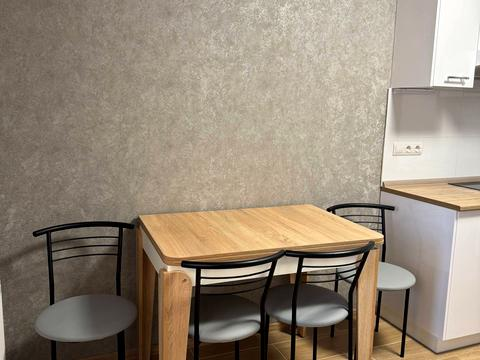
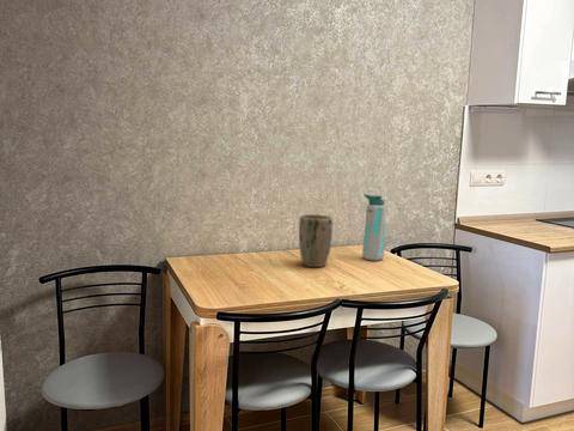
+ water bottle [361,193,386,262]
+ plant pot [298,213,334,268]
